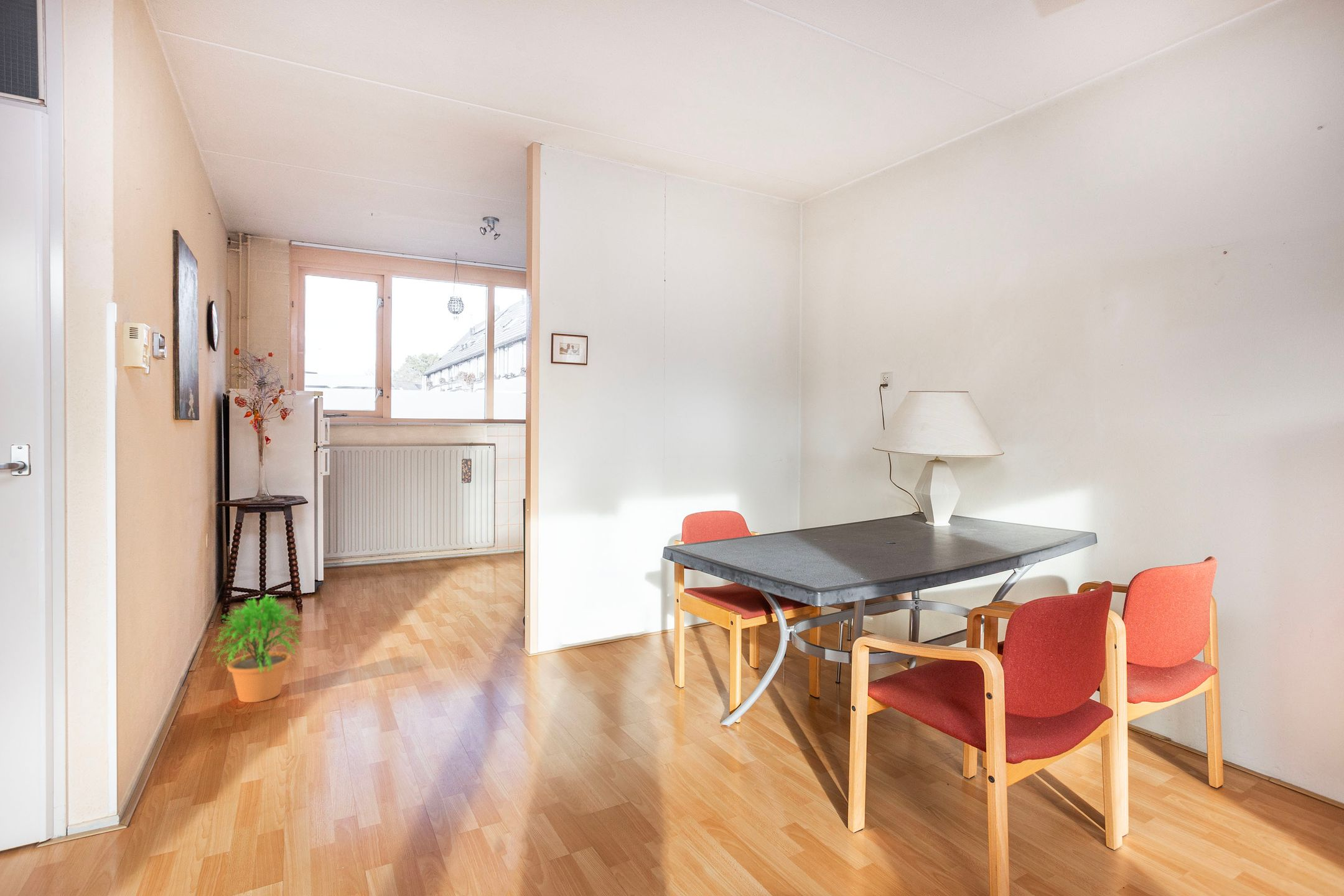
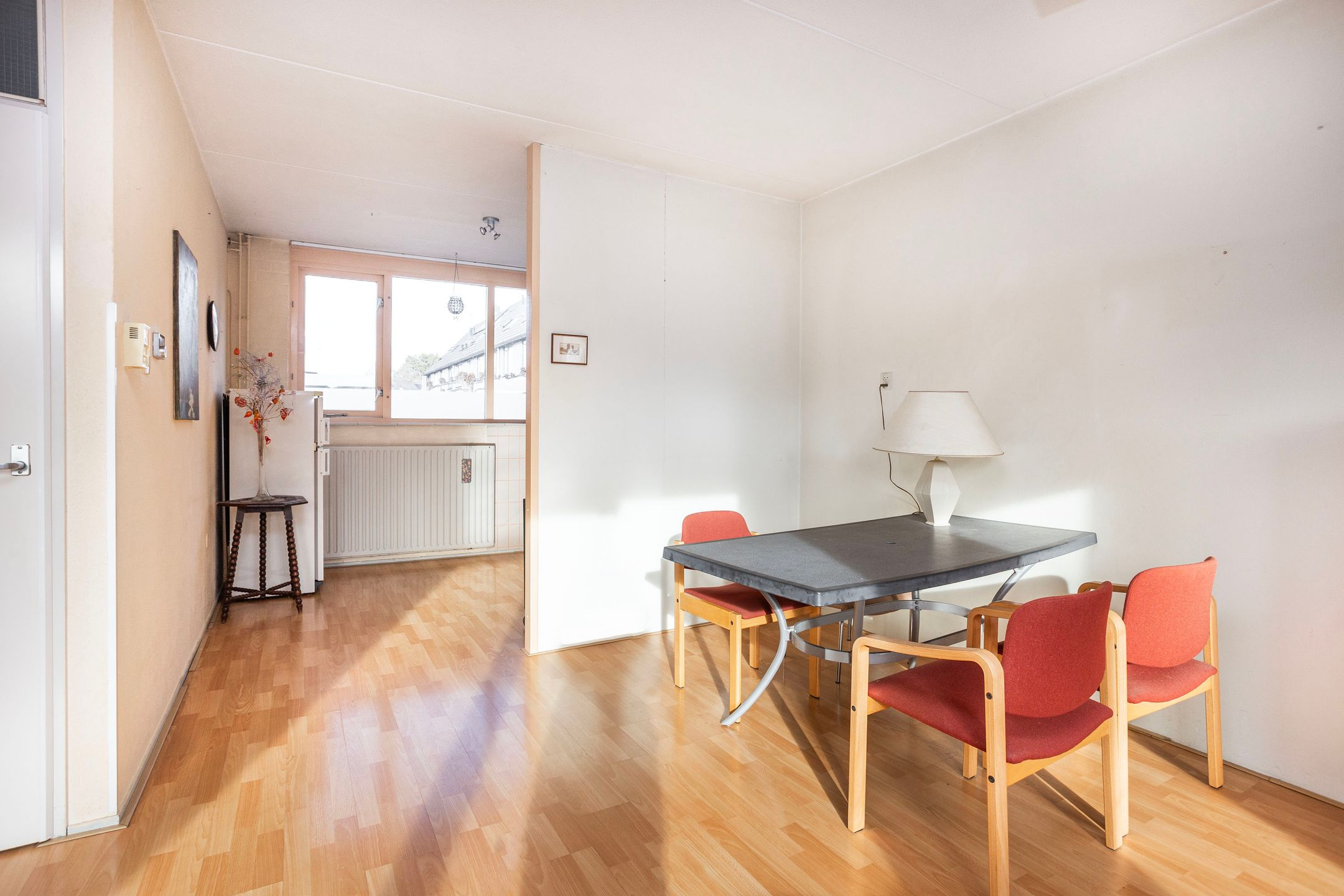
- potted plant [211,594,302,703]
